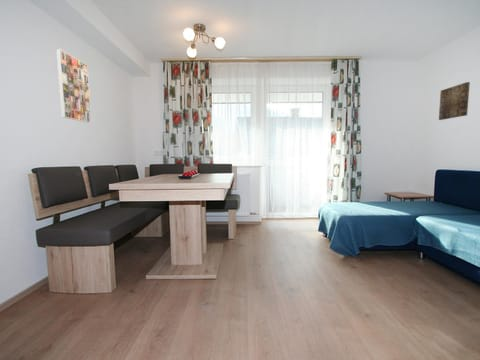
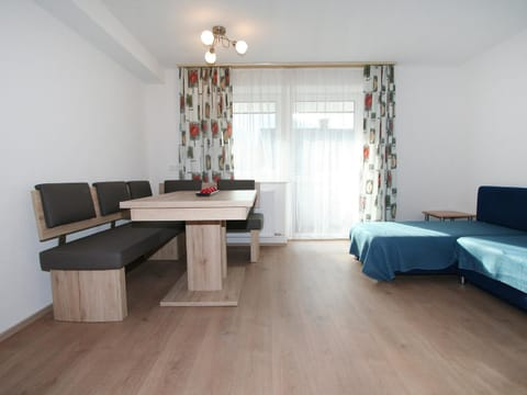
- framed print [55,48,92,124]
- wall art [438,81,471,121]
